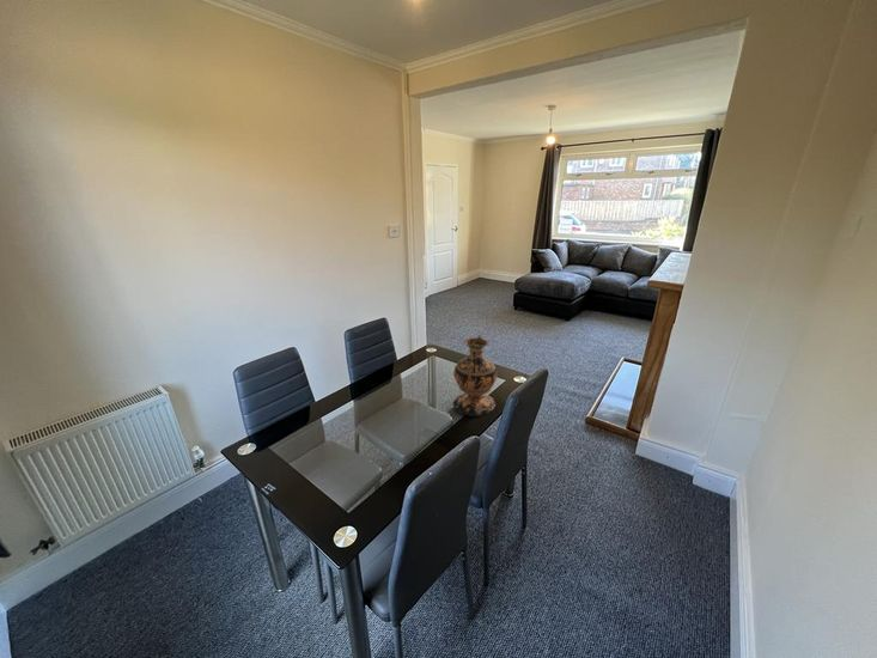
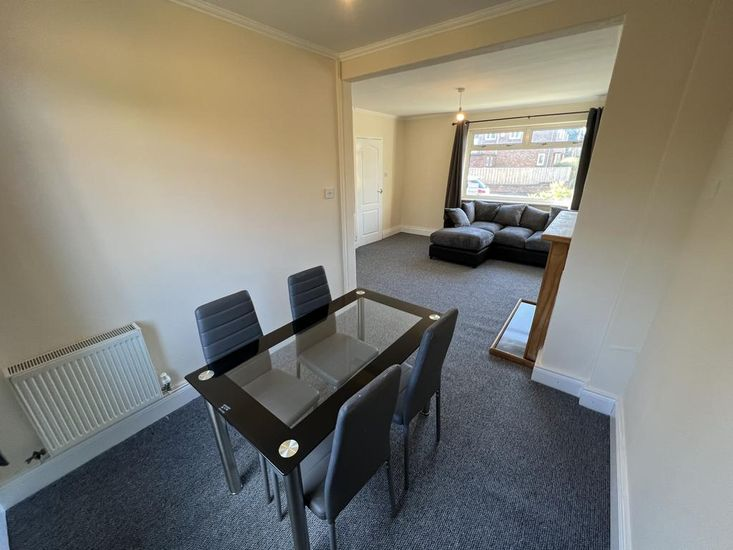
- vase [451,334,499,418]
